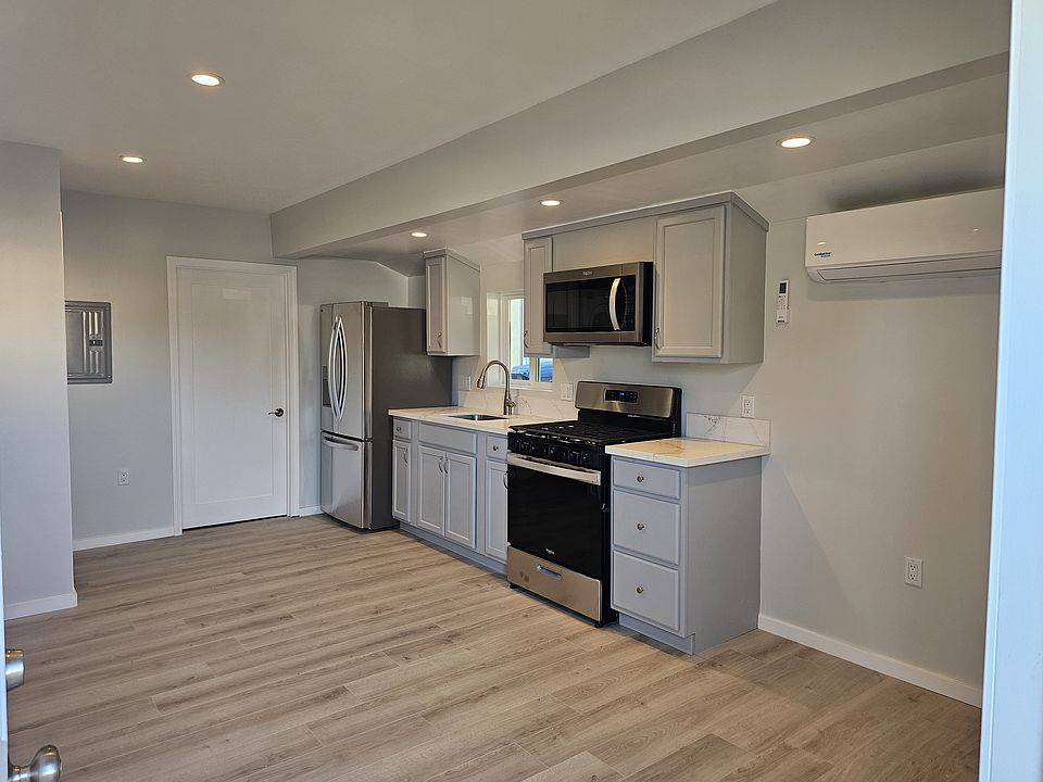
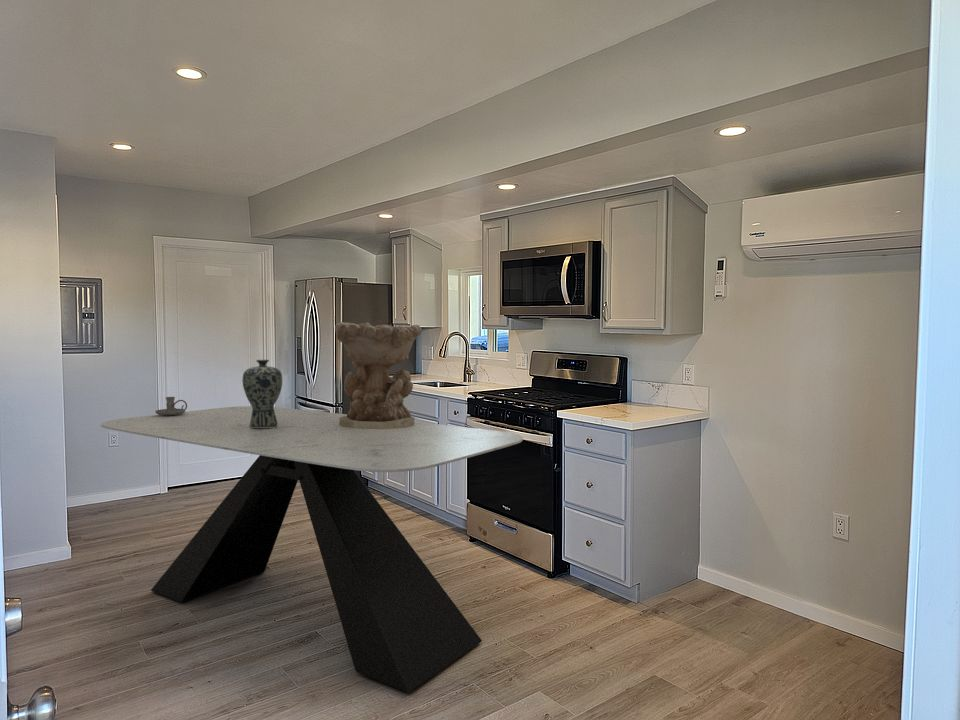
+ candle holder [154,396,188,416]
+ decorative bowl [334,321,423,429]
+ dining table [100,405,524,693]
+ vase [242,359,283,428]
